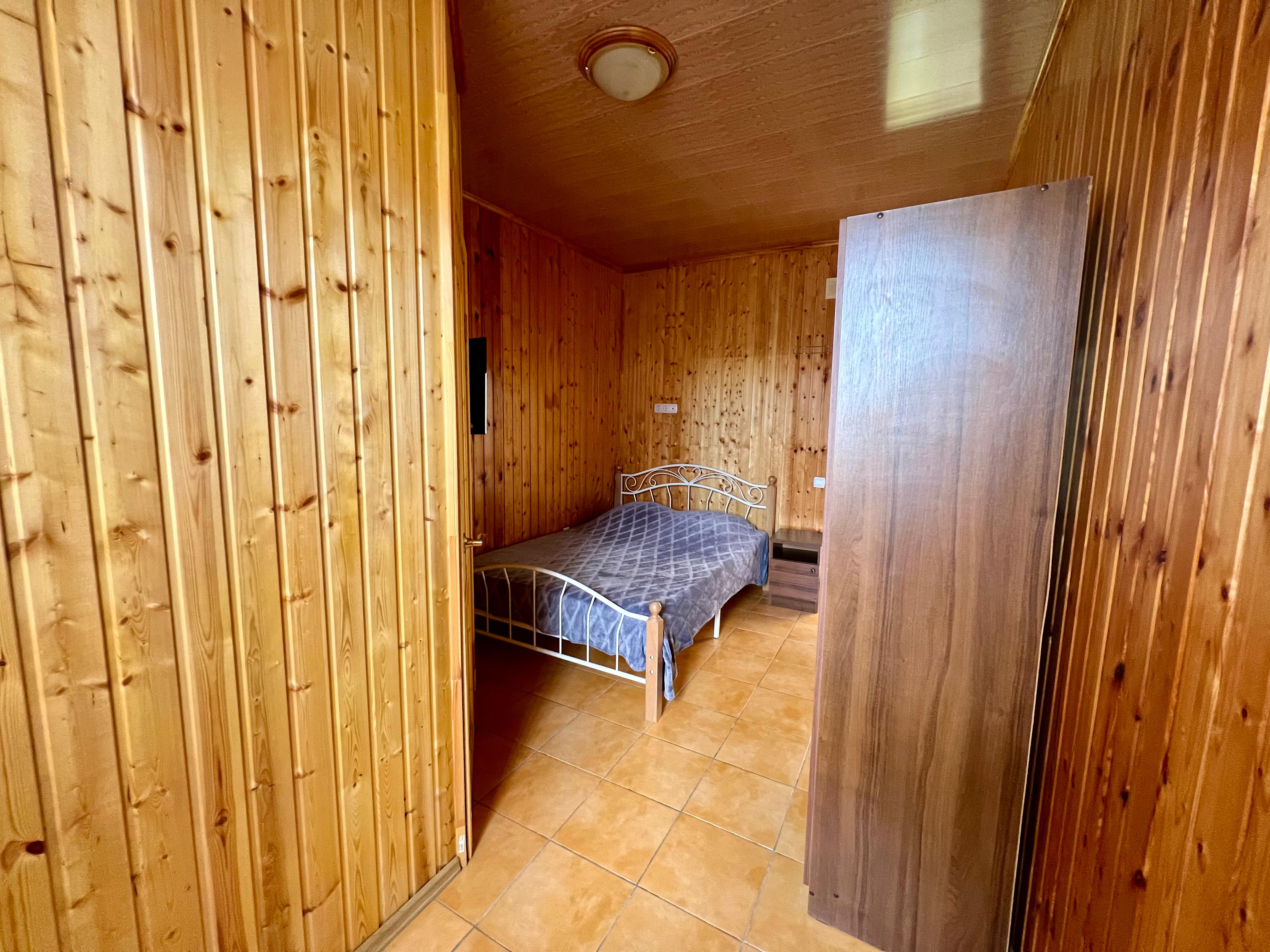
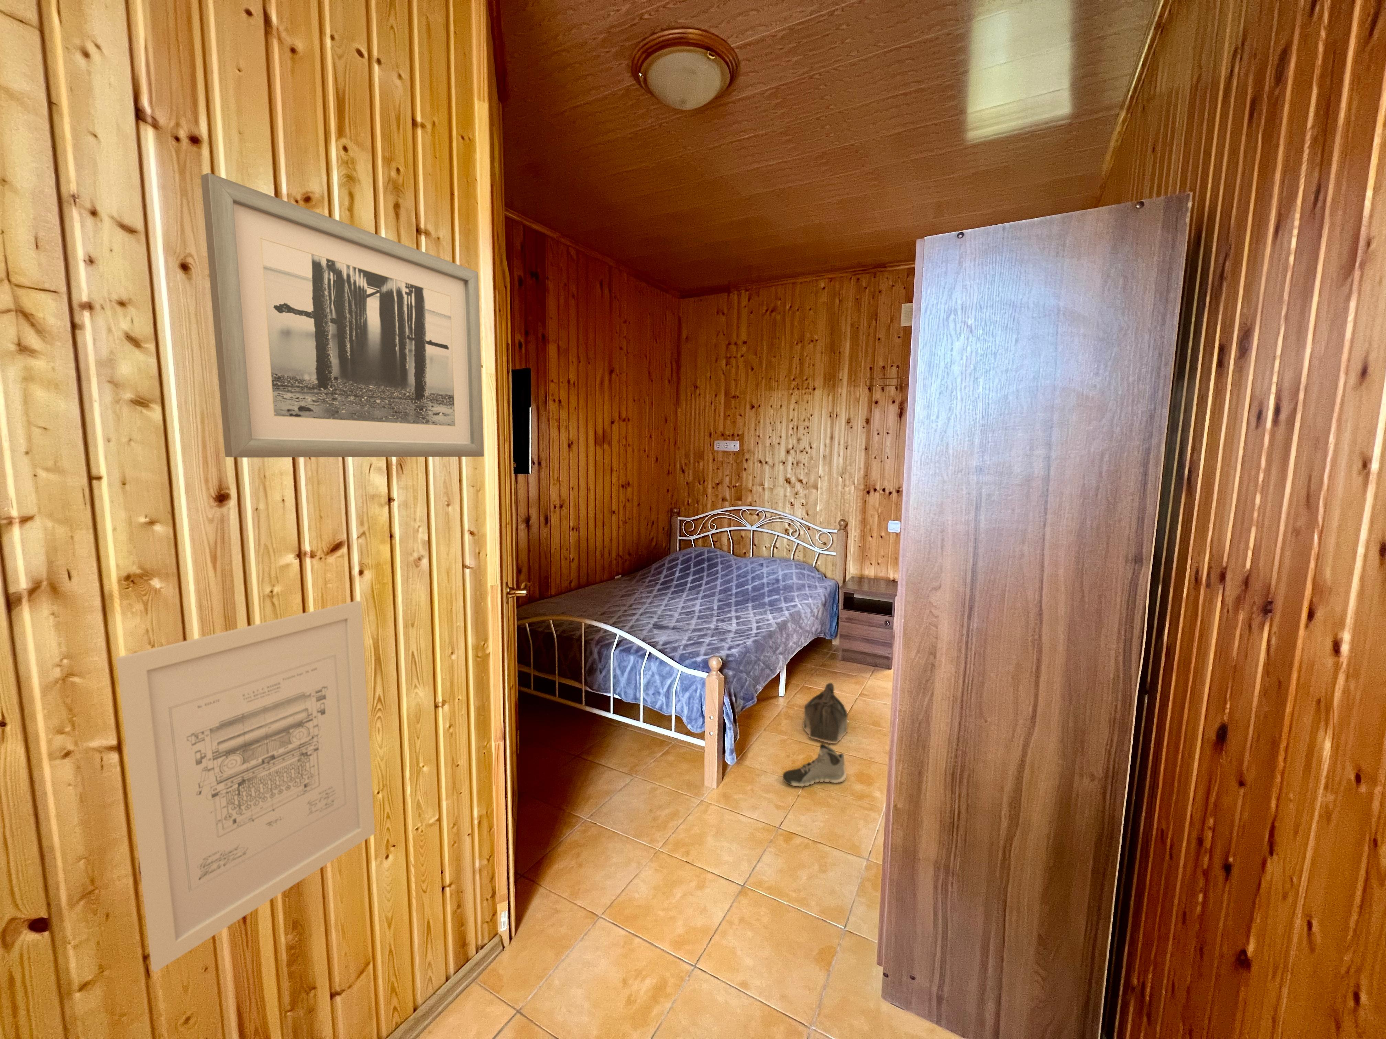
+ saddlebag [802,682,848,744]
+ wall art [201,172,485,458]
+ sneaker [782,743,847,787]
+ wall art [116,600,375,972]
